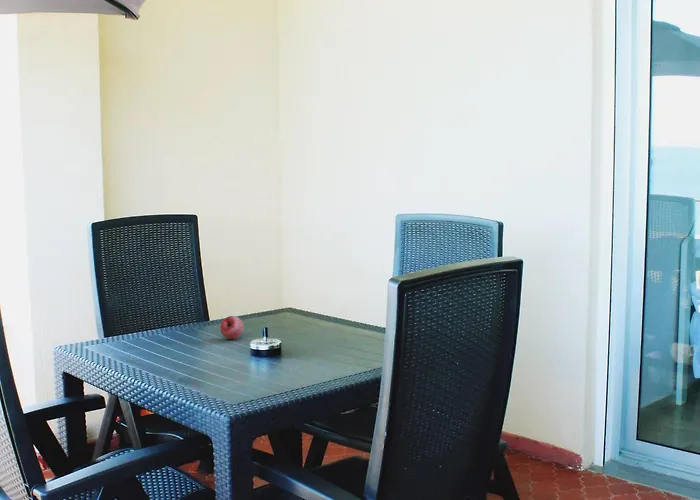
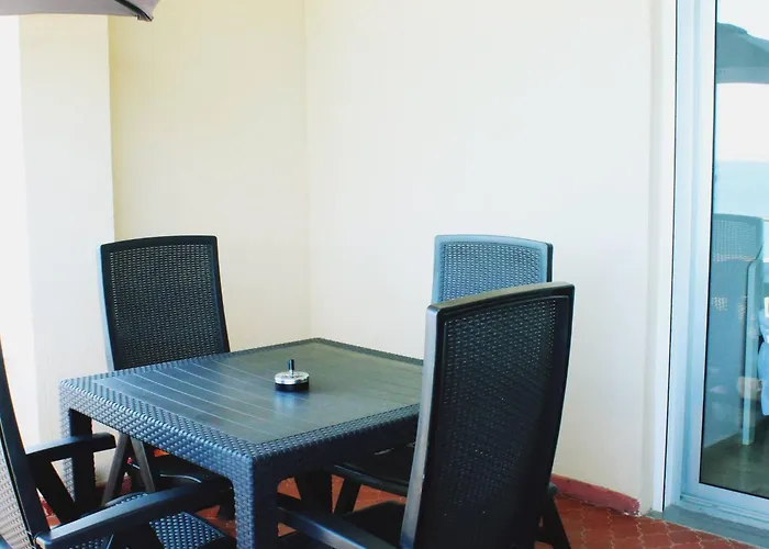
- fruit [219,315,245,340]
